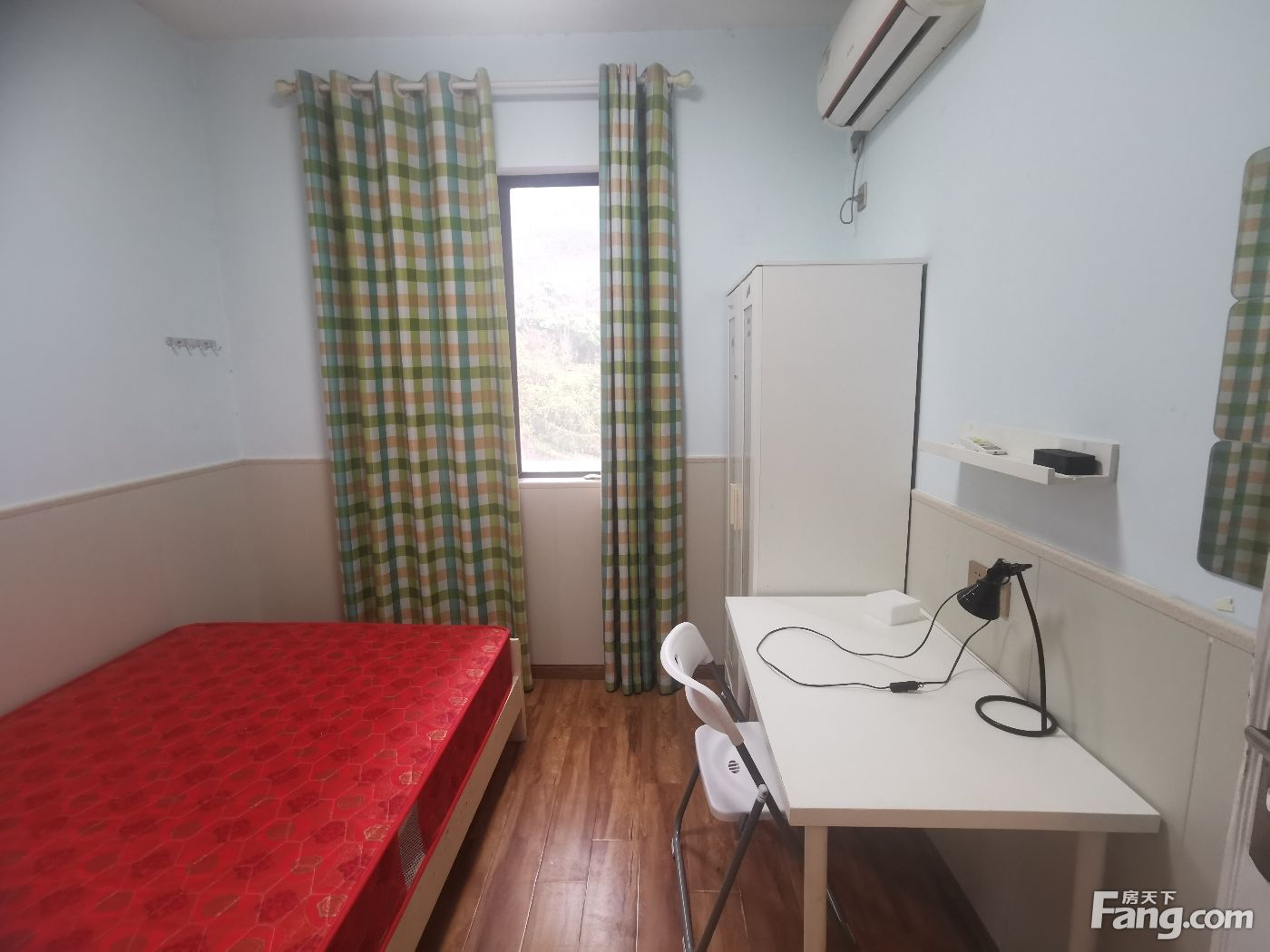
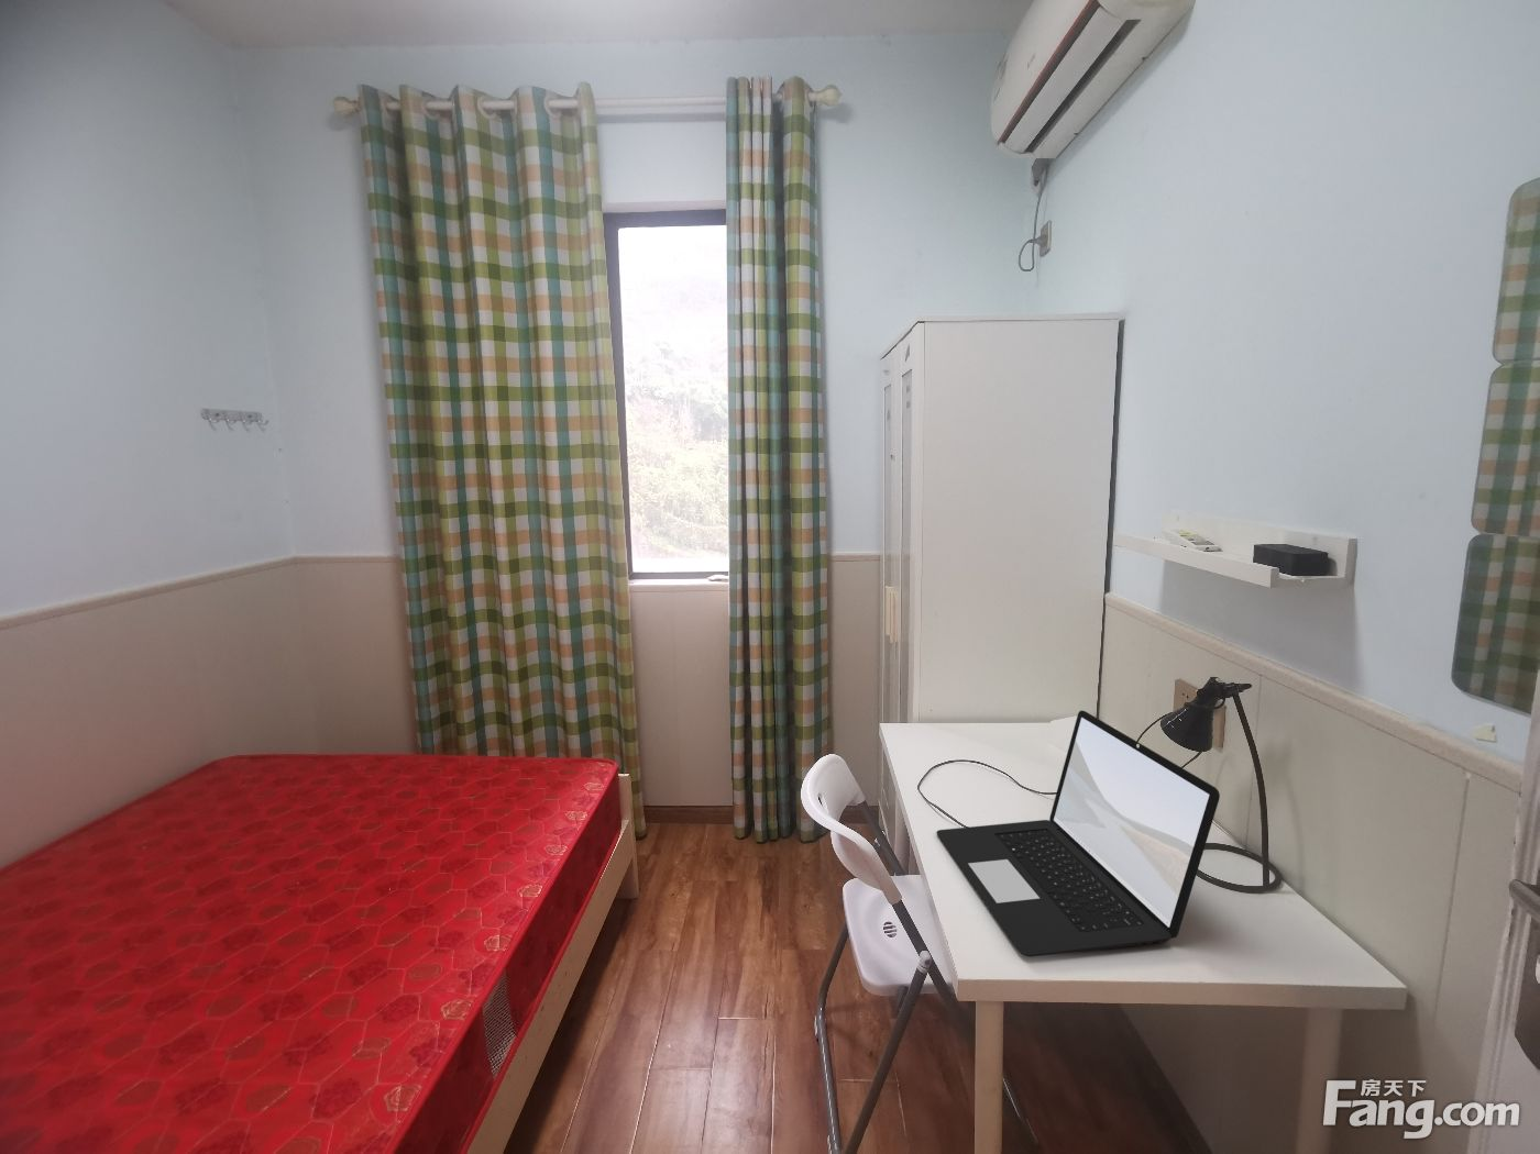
+ laptop [935,709,1221,958]
